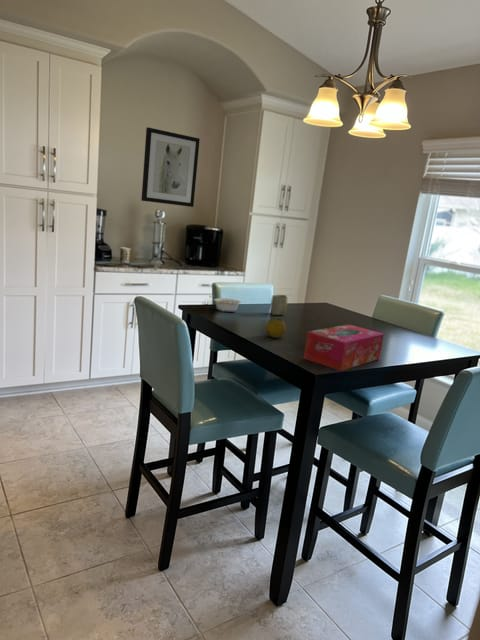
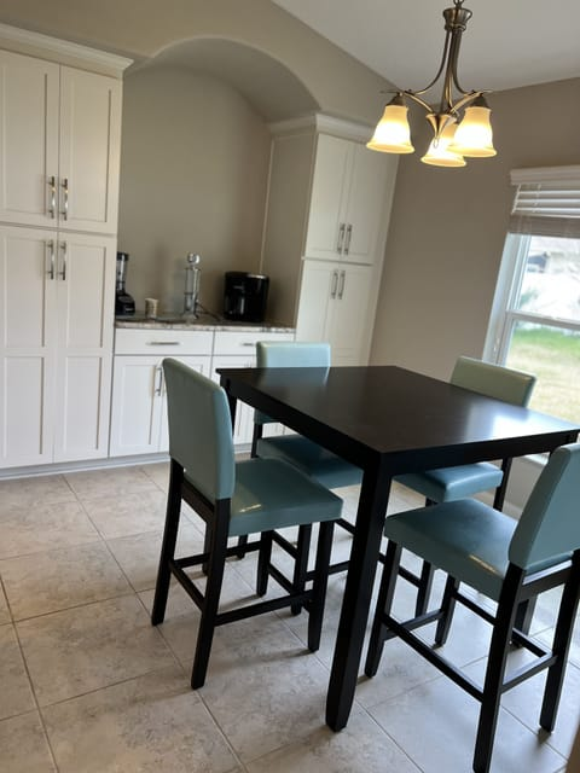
- wall art [140,126,201,208]
- fruit [265,317,287,339]
- legume [208,295,242,313]
- cup [270,294,288,316]
- tissue box [303,323,385,372]
